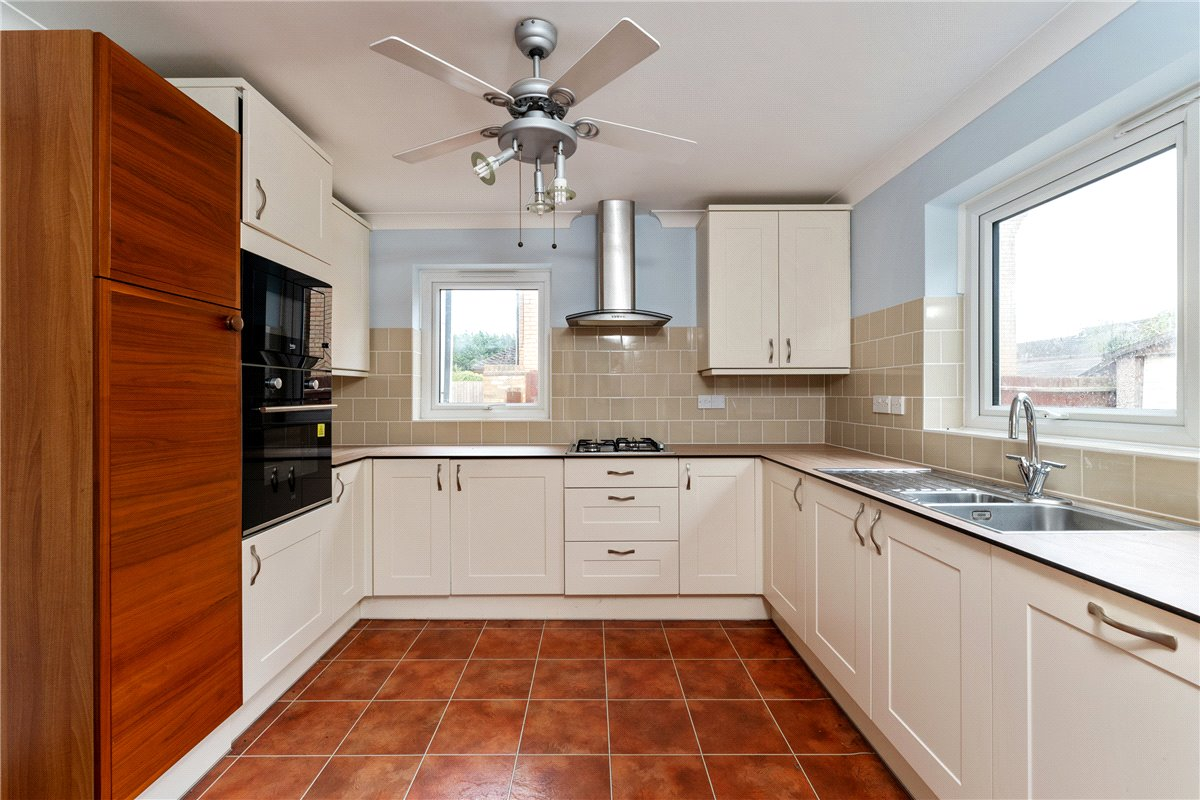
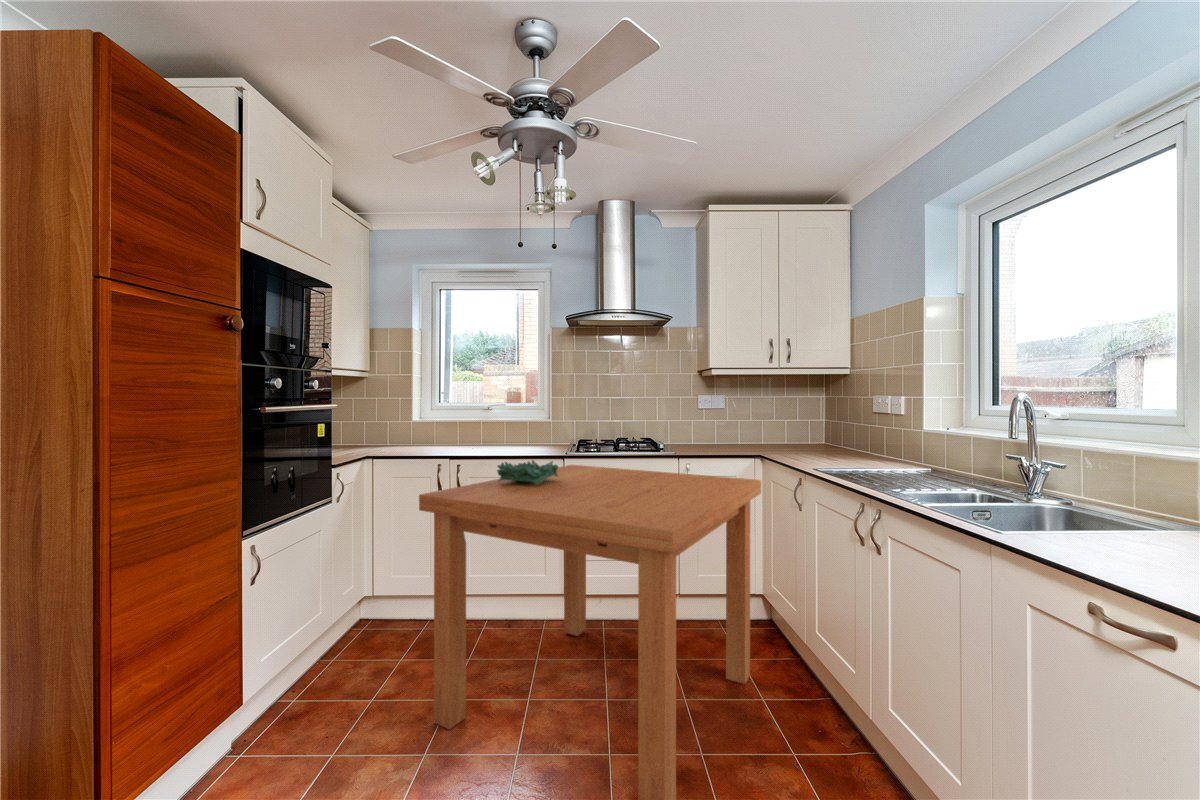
+ dining table [418,464,762,800]
+ decorative bowl [496,459,559,485]
